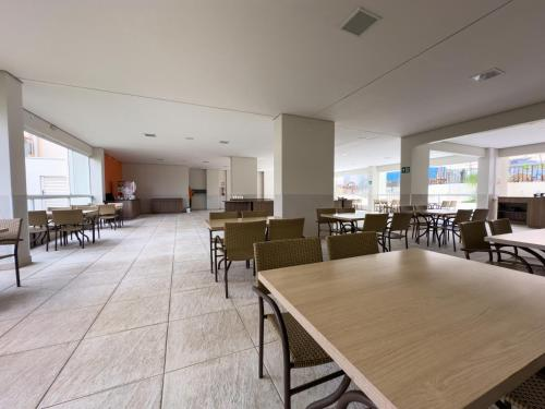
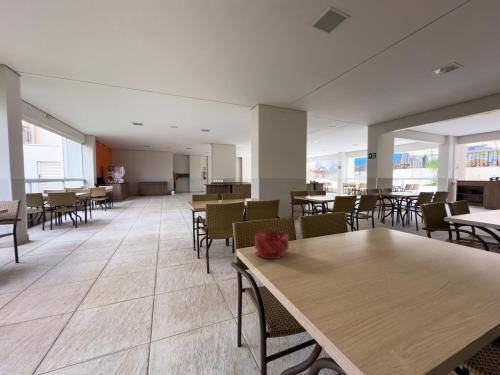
+ bowl [254,230,290,260]
